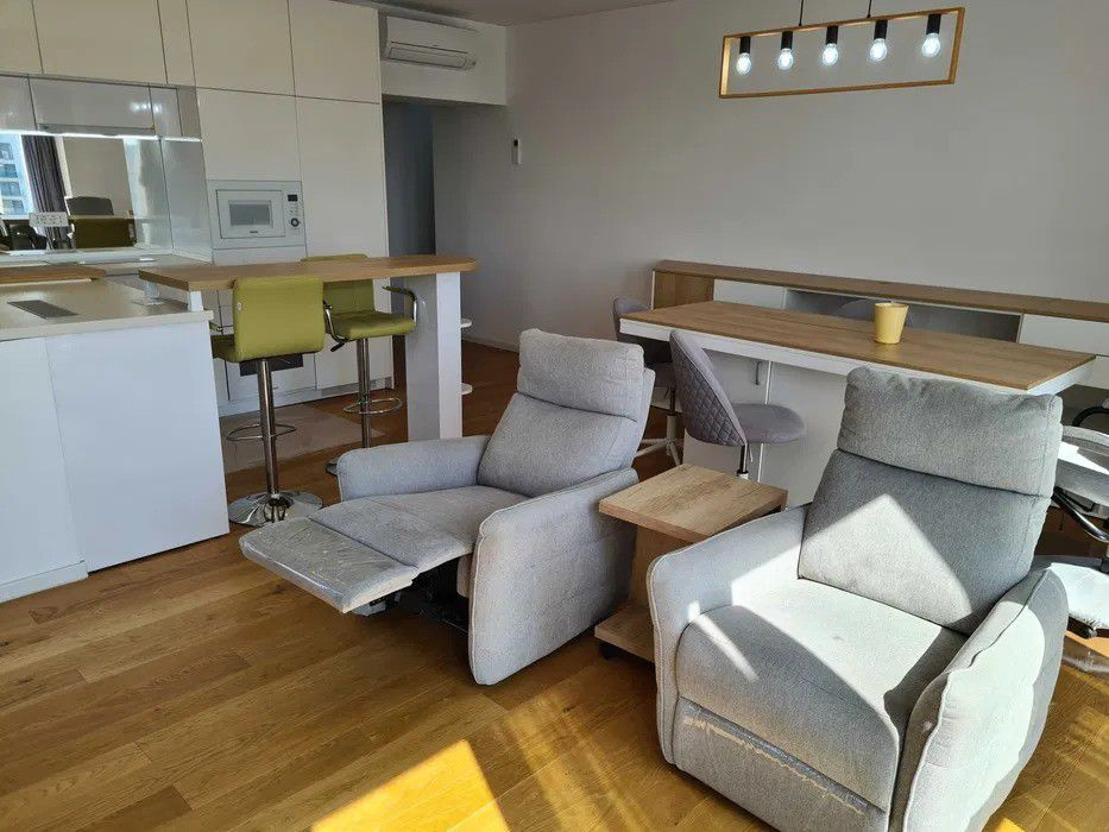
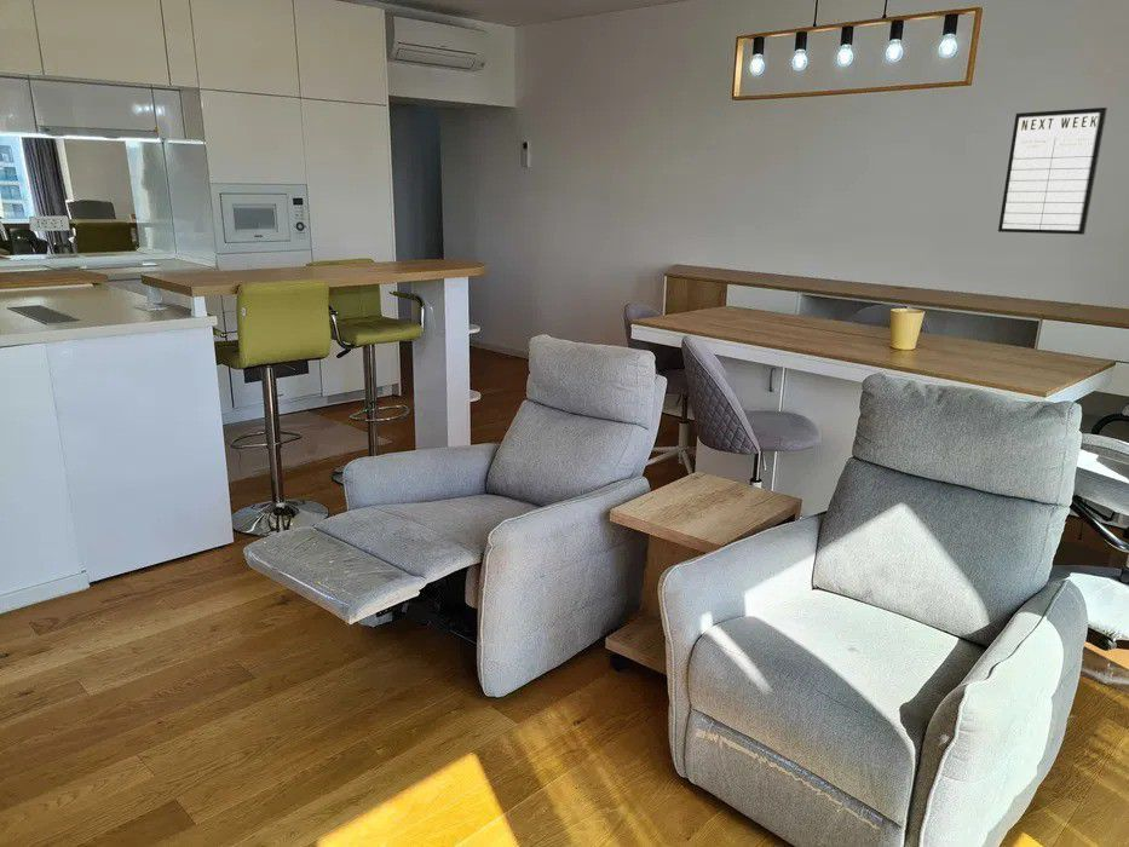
+ writing board [997,106,1108,236]
